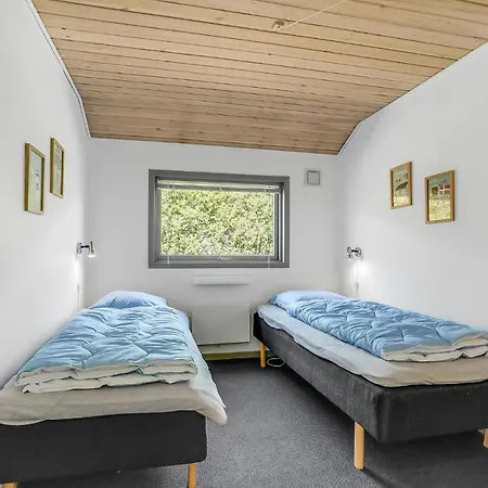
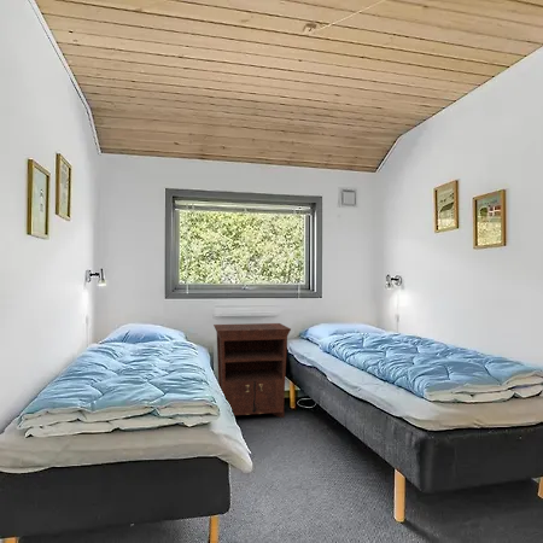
+ nightstand [212,322,292,419]
